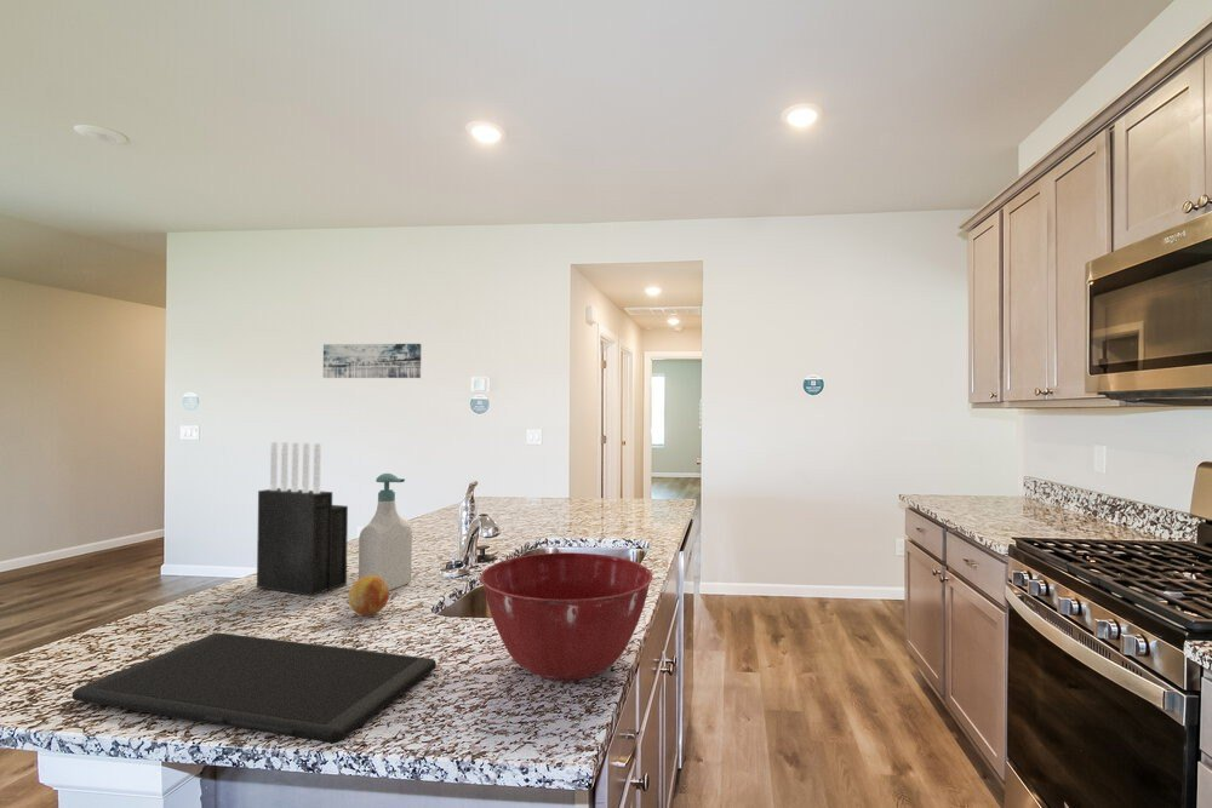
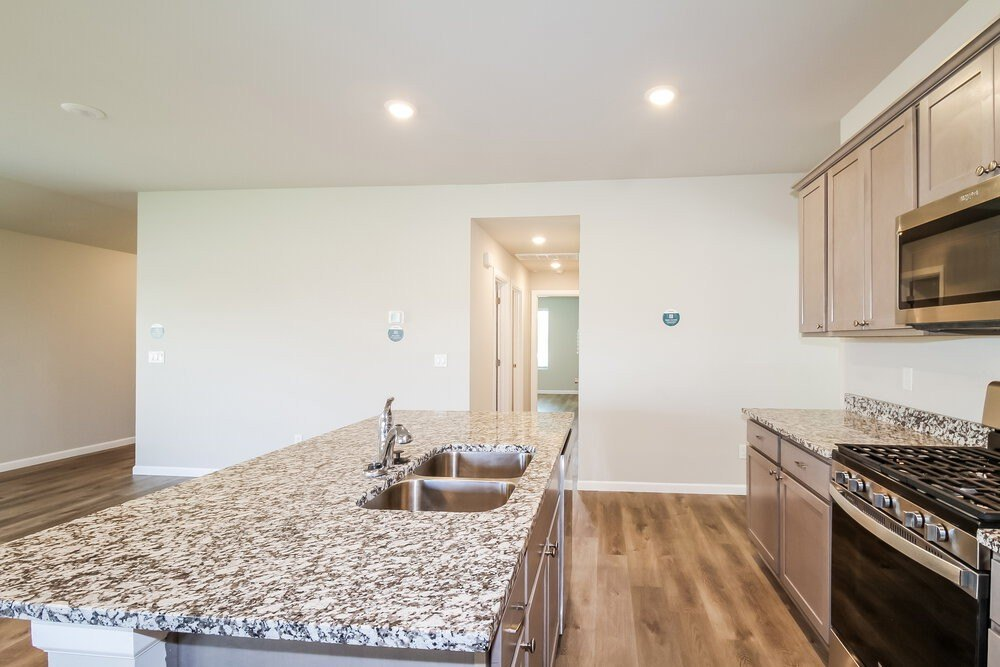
- mixing bowl [479,551,653,682]
- cutting board [72,631,438,745]
- knife block [256,441,349,597]
- soap bottle [358,472,413,591]
- fruit [347,575,390,617]
- wall art [322,343,422,379]
